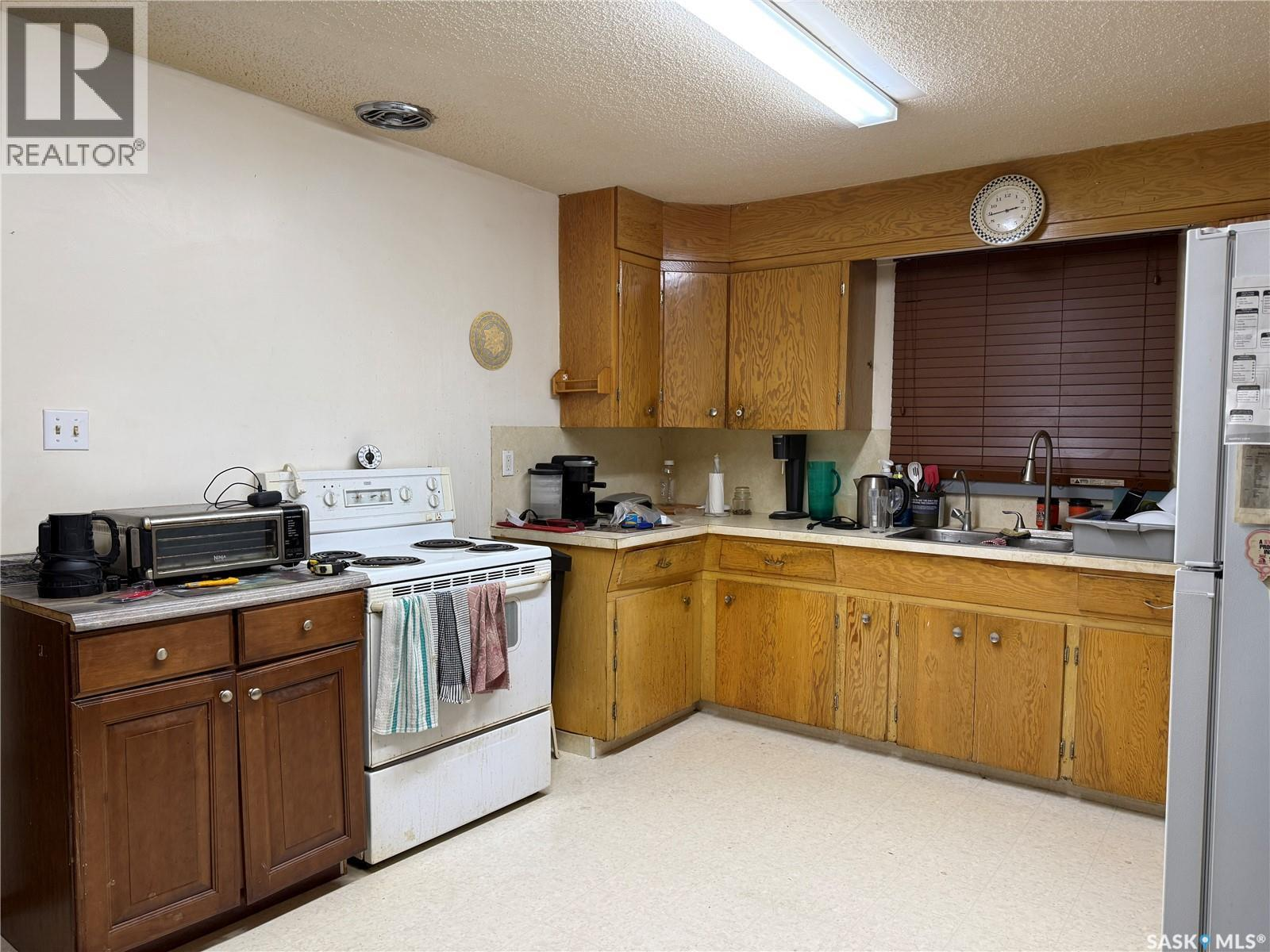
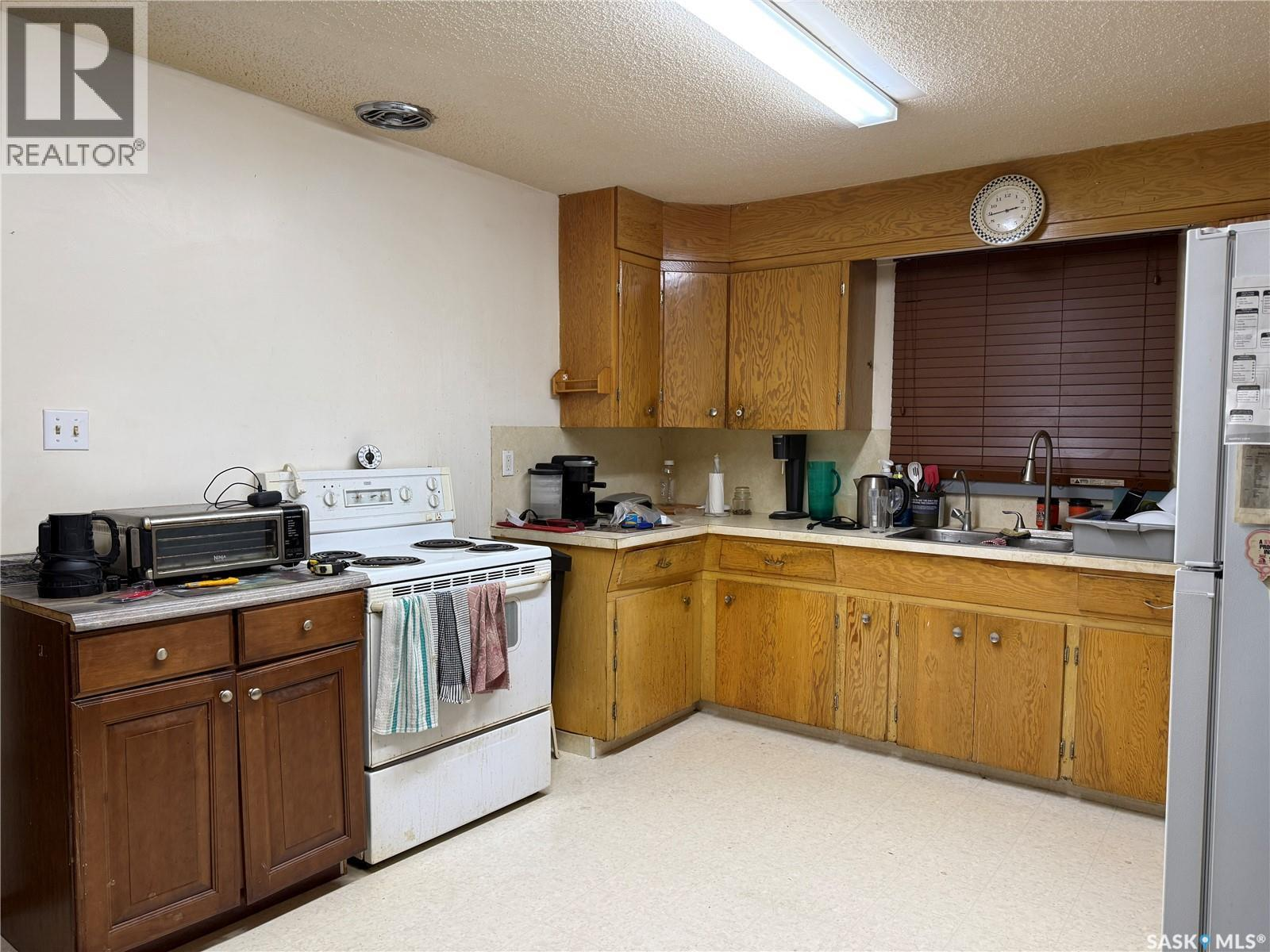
- decorative plate [468,310,514,371]
